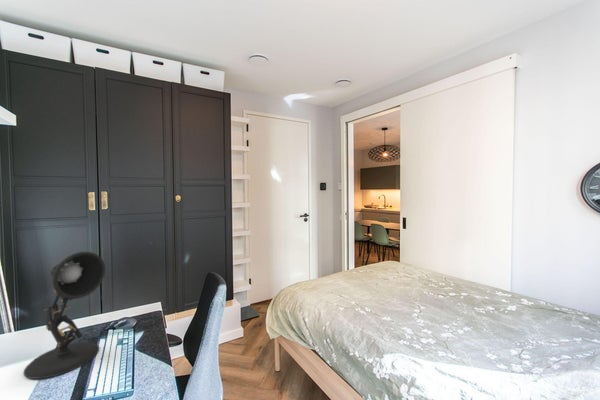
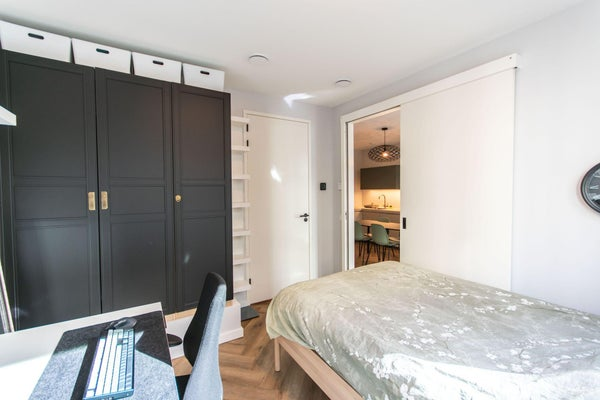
- desk lamp [22,251,106,380]
